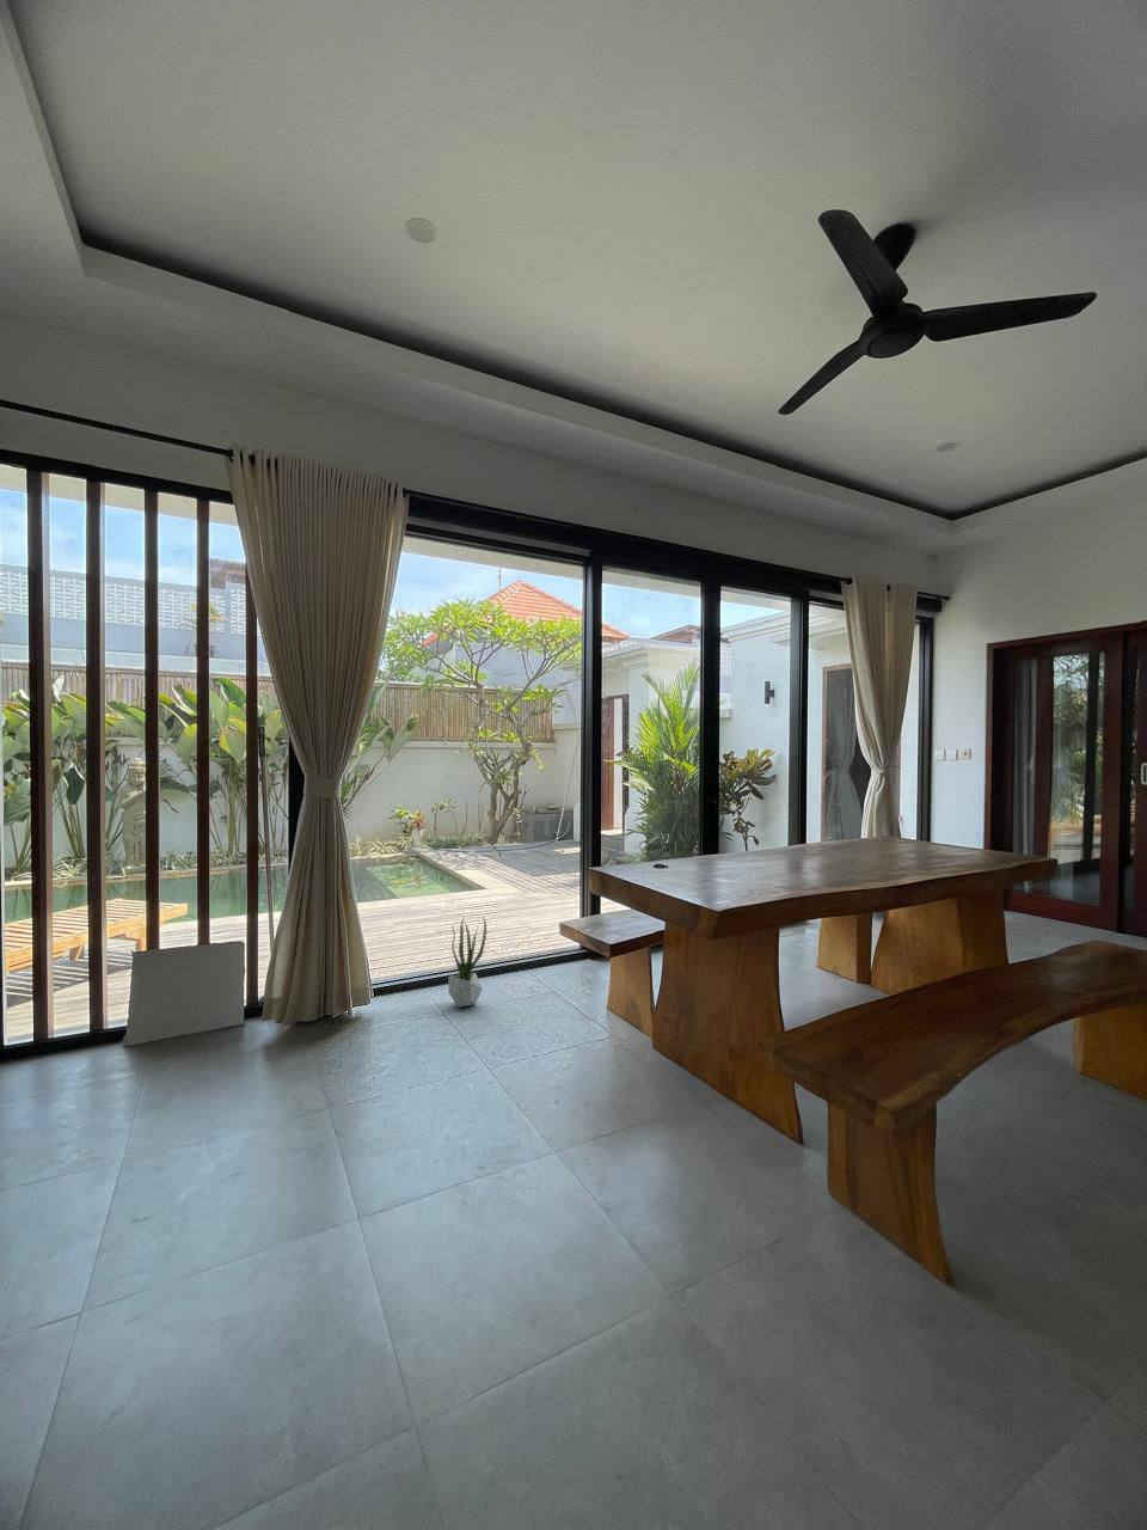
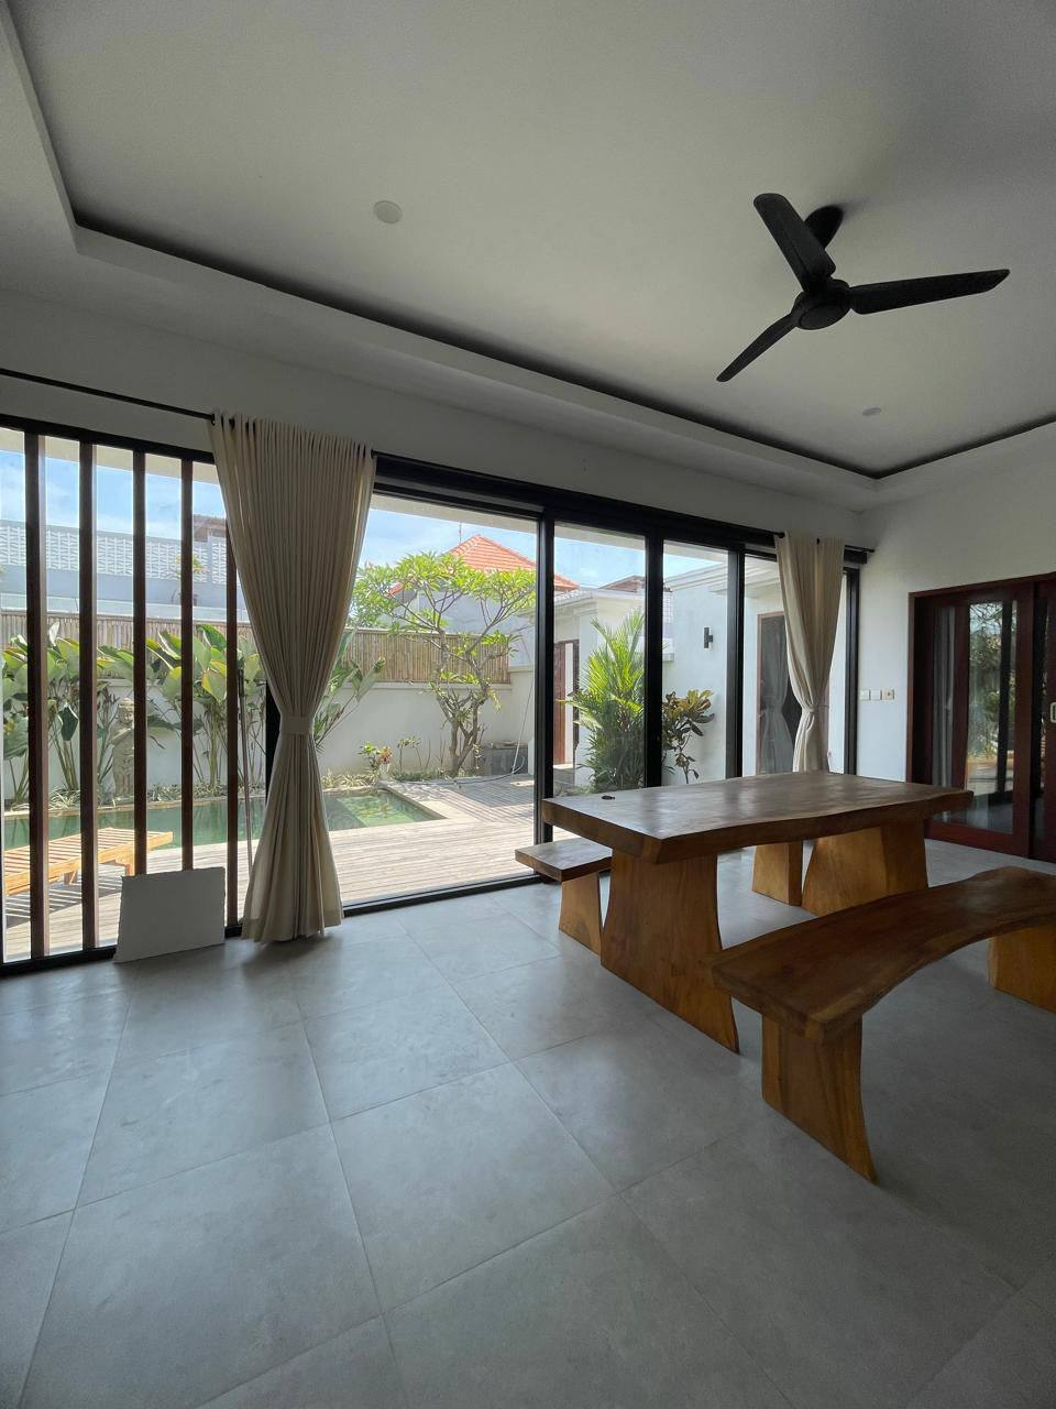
- potted plant [447,914,488,1008]
